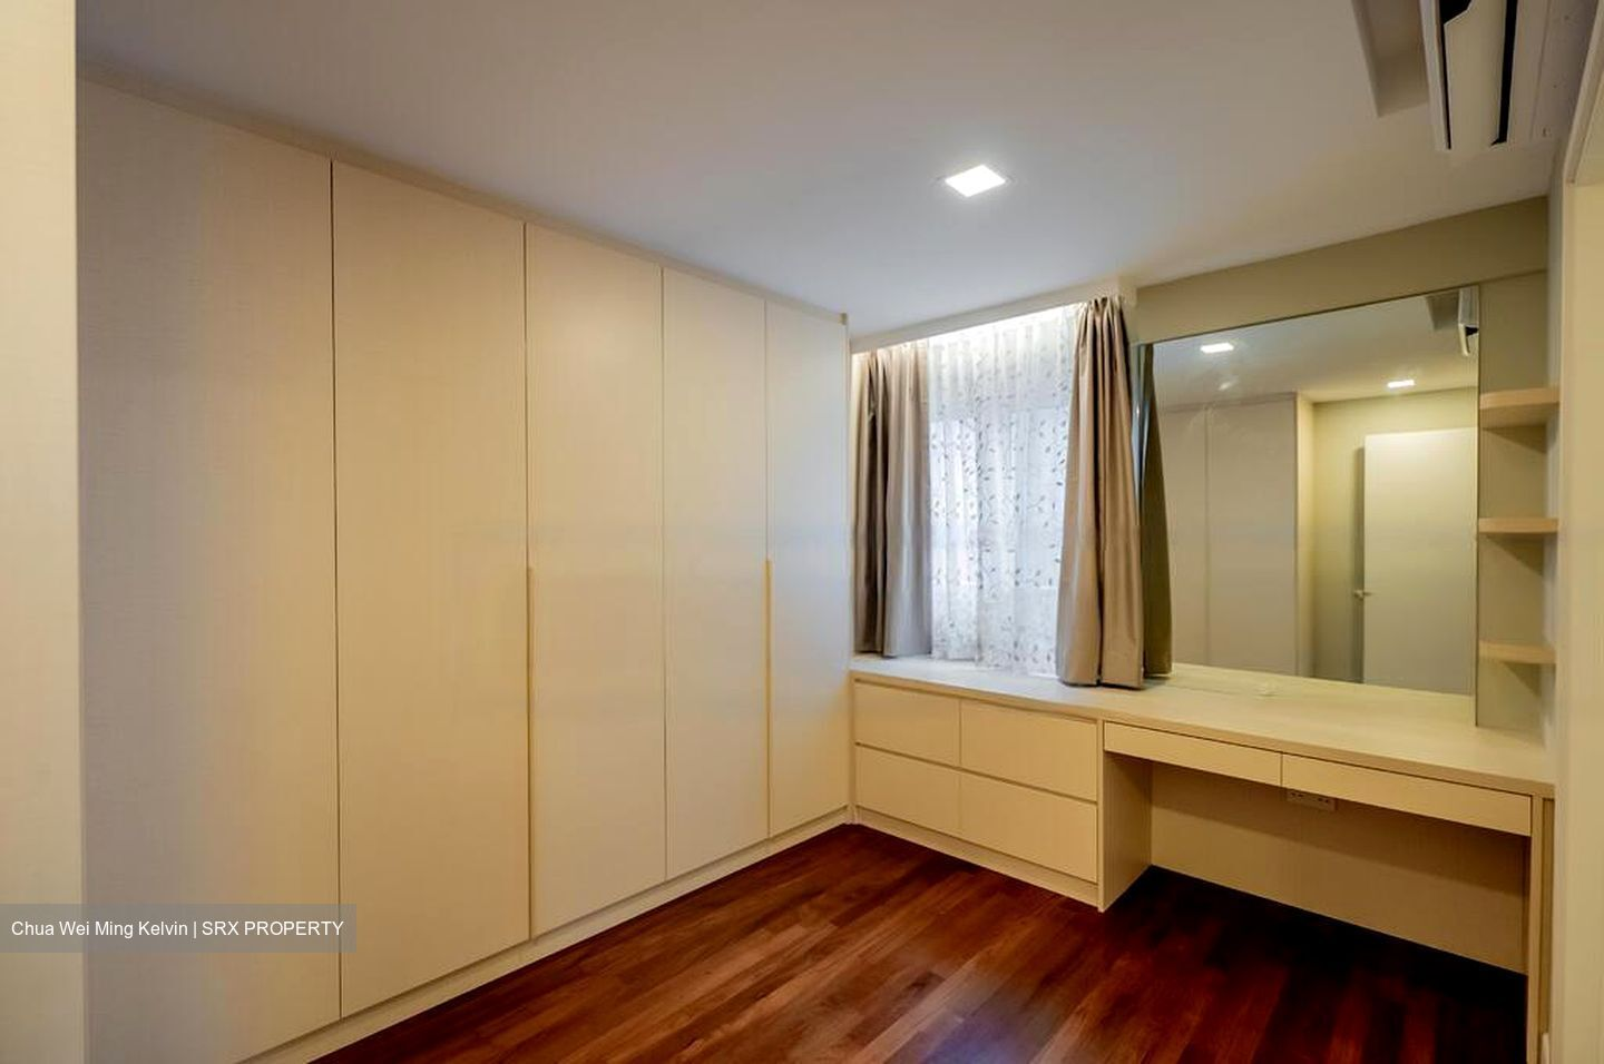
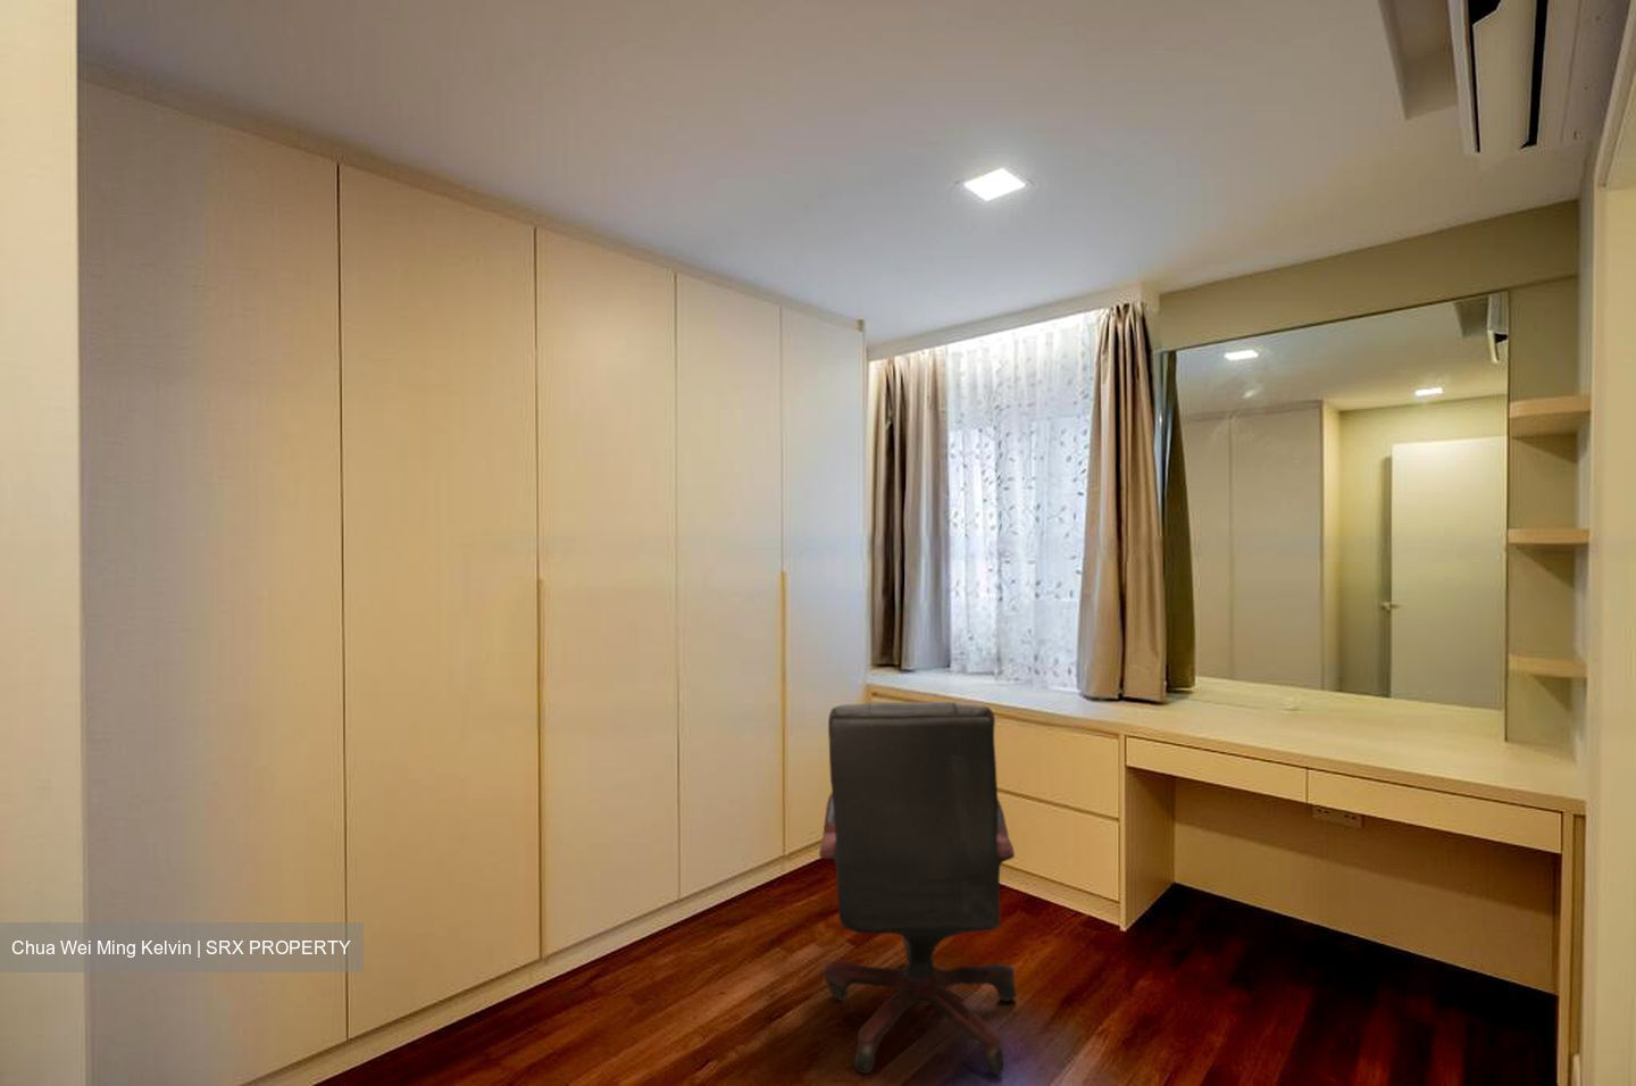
+ office chair [818,701,1017,1075]
